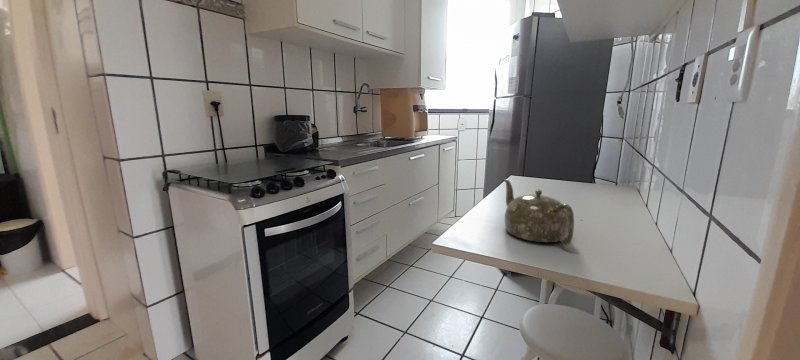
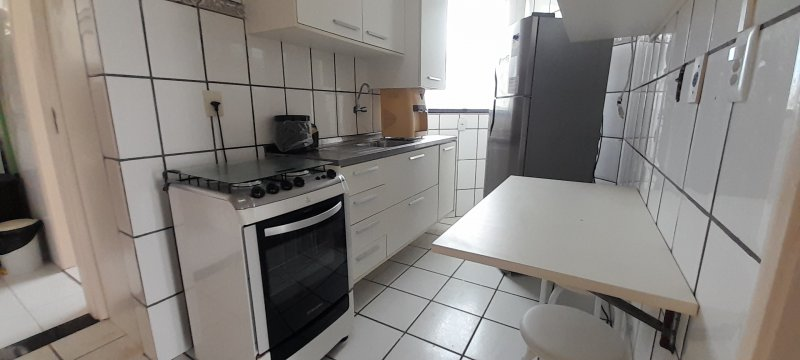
- teapot [503,178,575,246]
